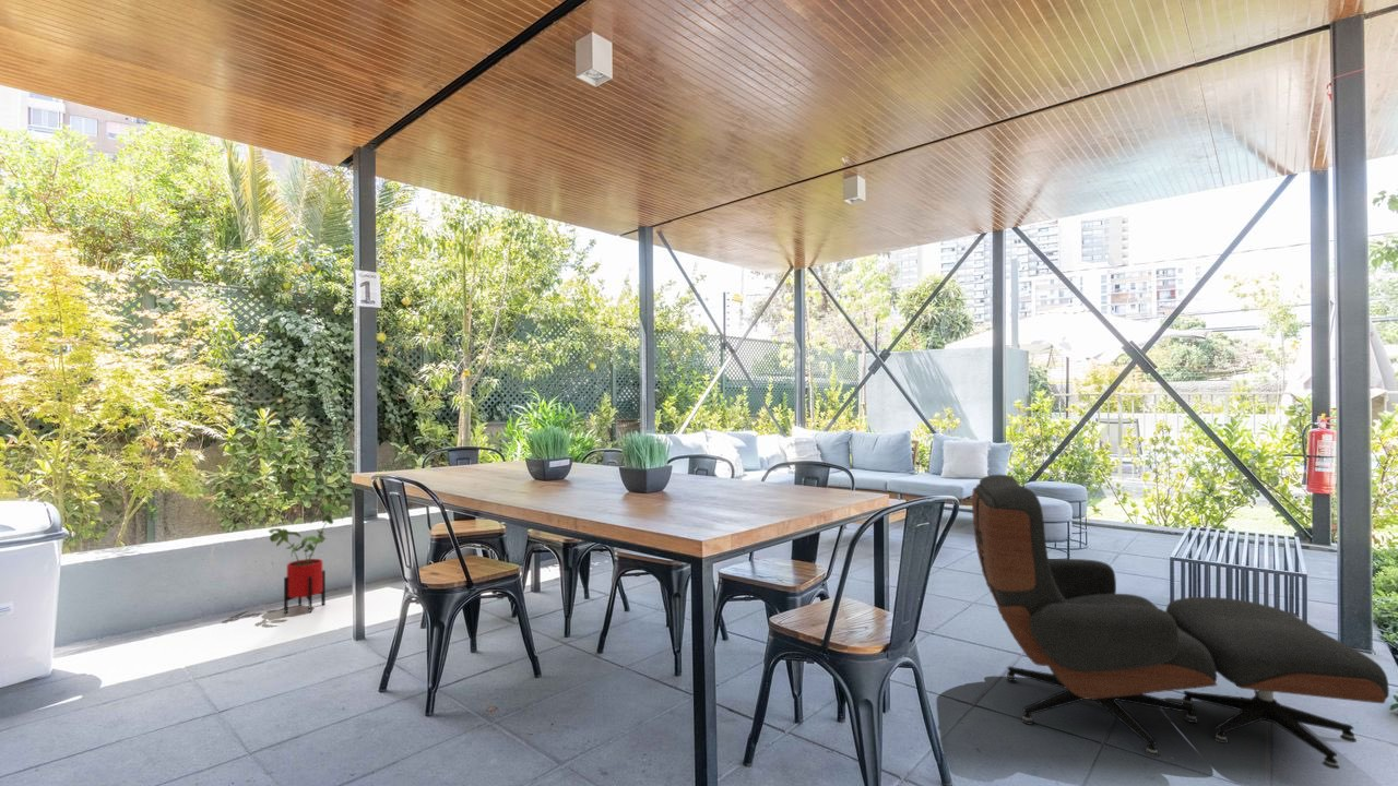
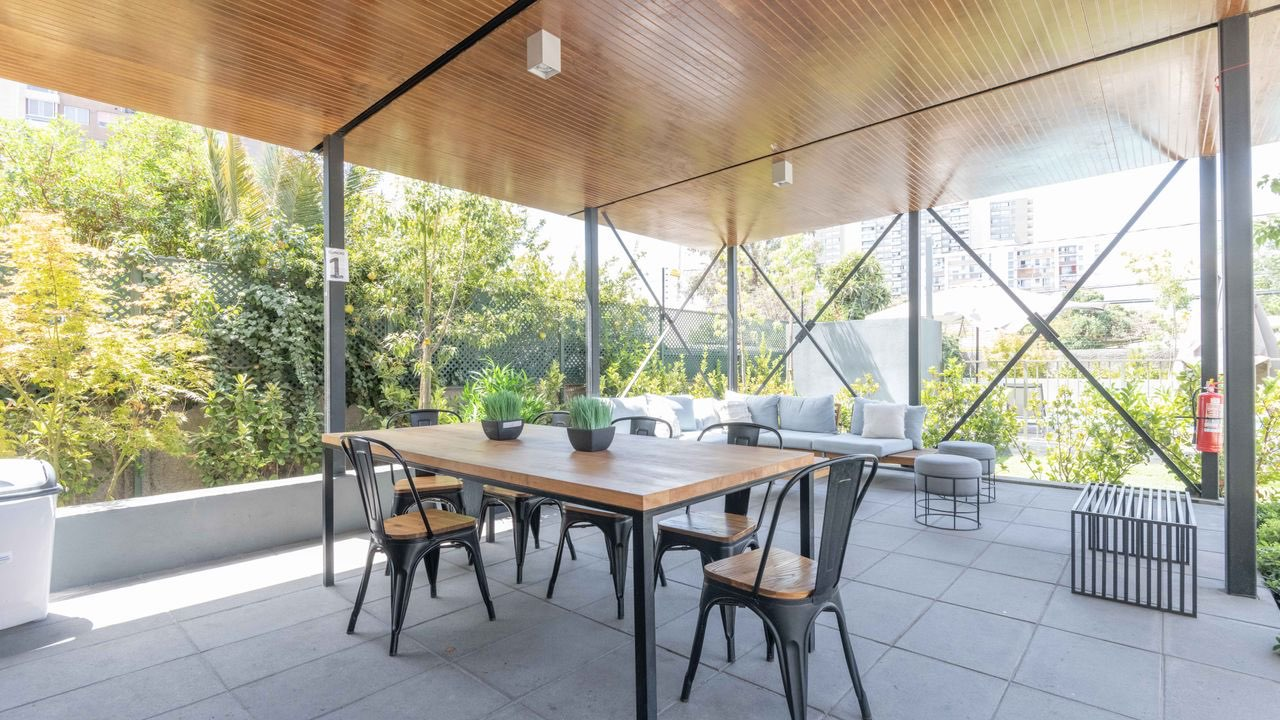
- lounge chair [971,474,1390,770]
- house plant [268,502,344,615]
